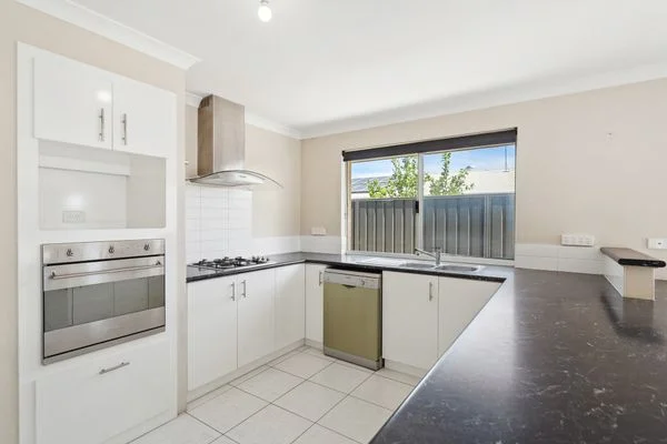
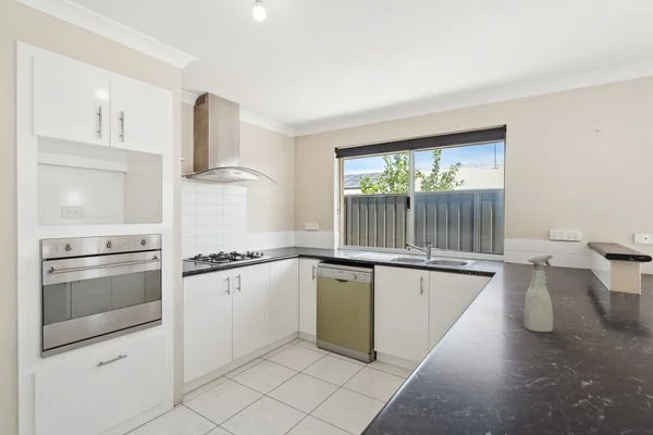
+ spray bottle [523,253,554,333]
